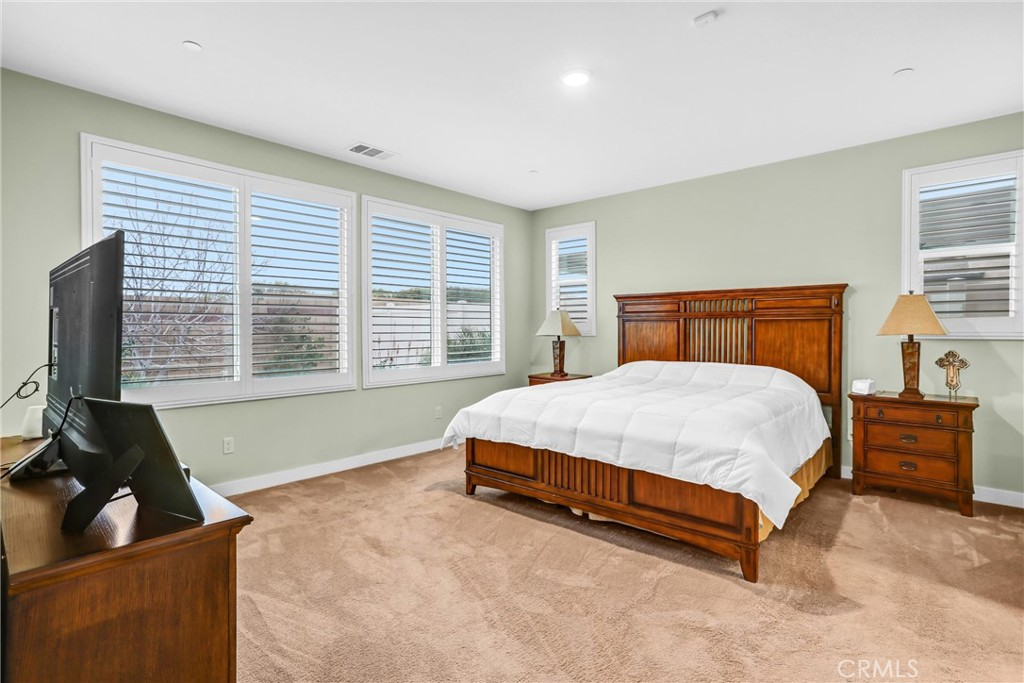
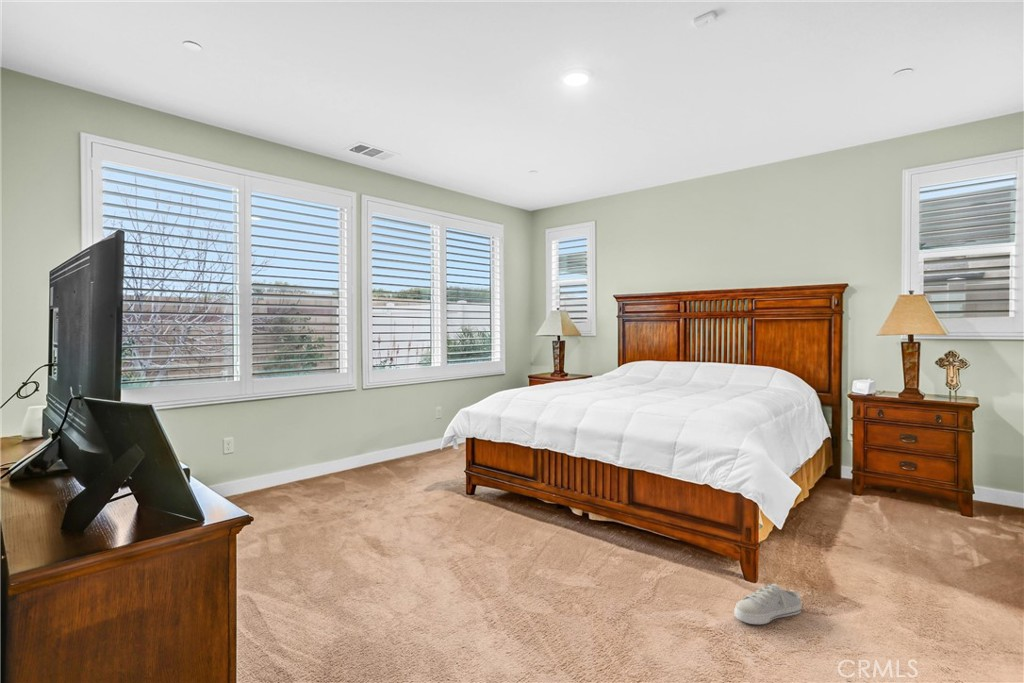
+ shoe [733,583,803,625]
